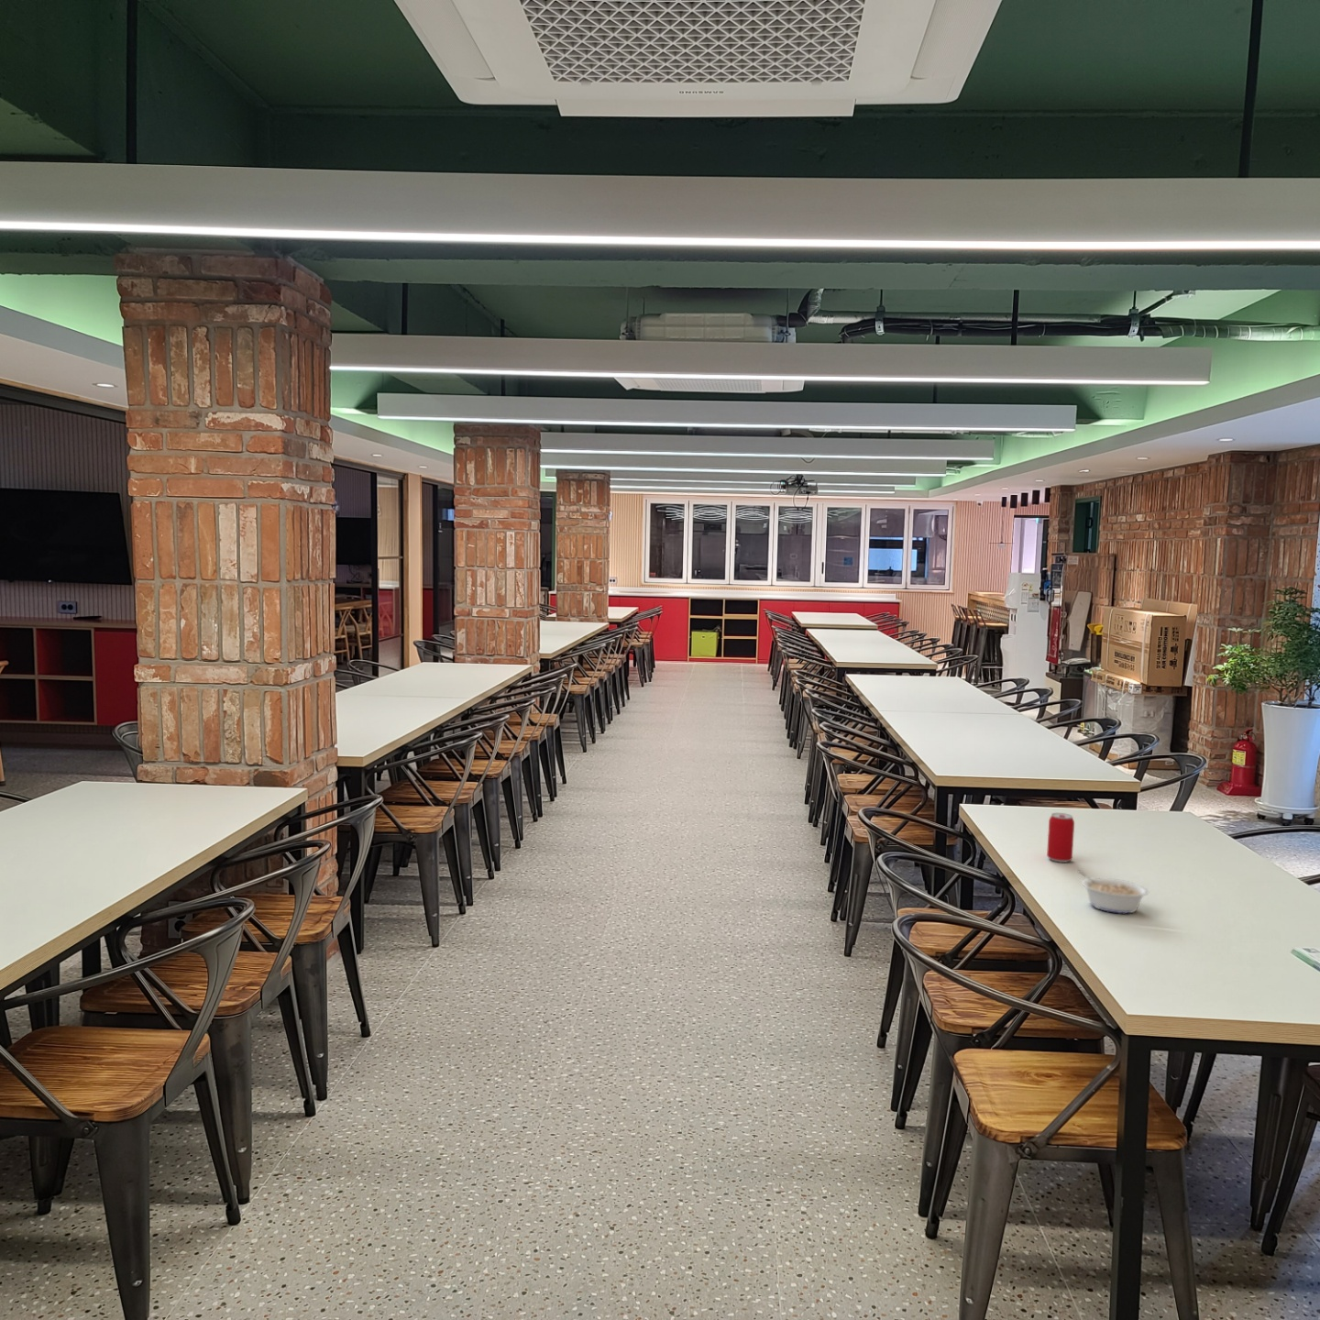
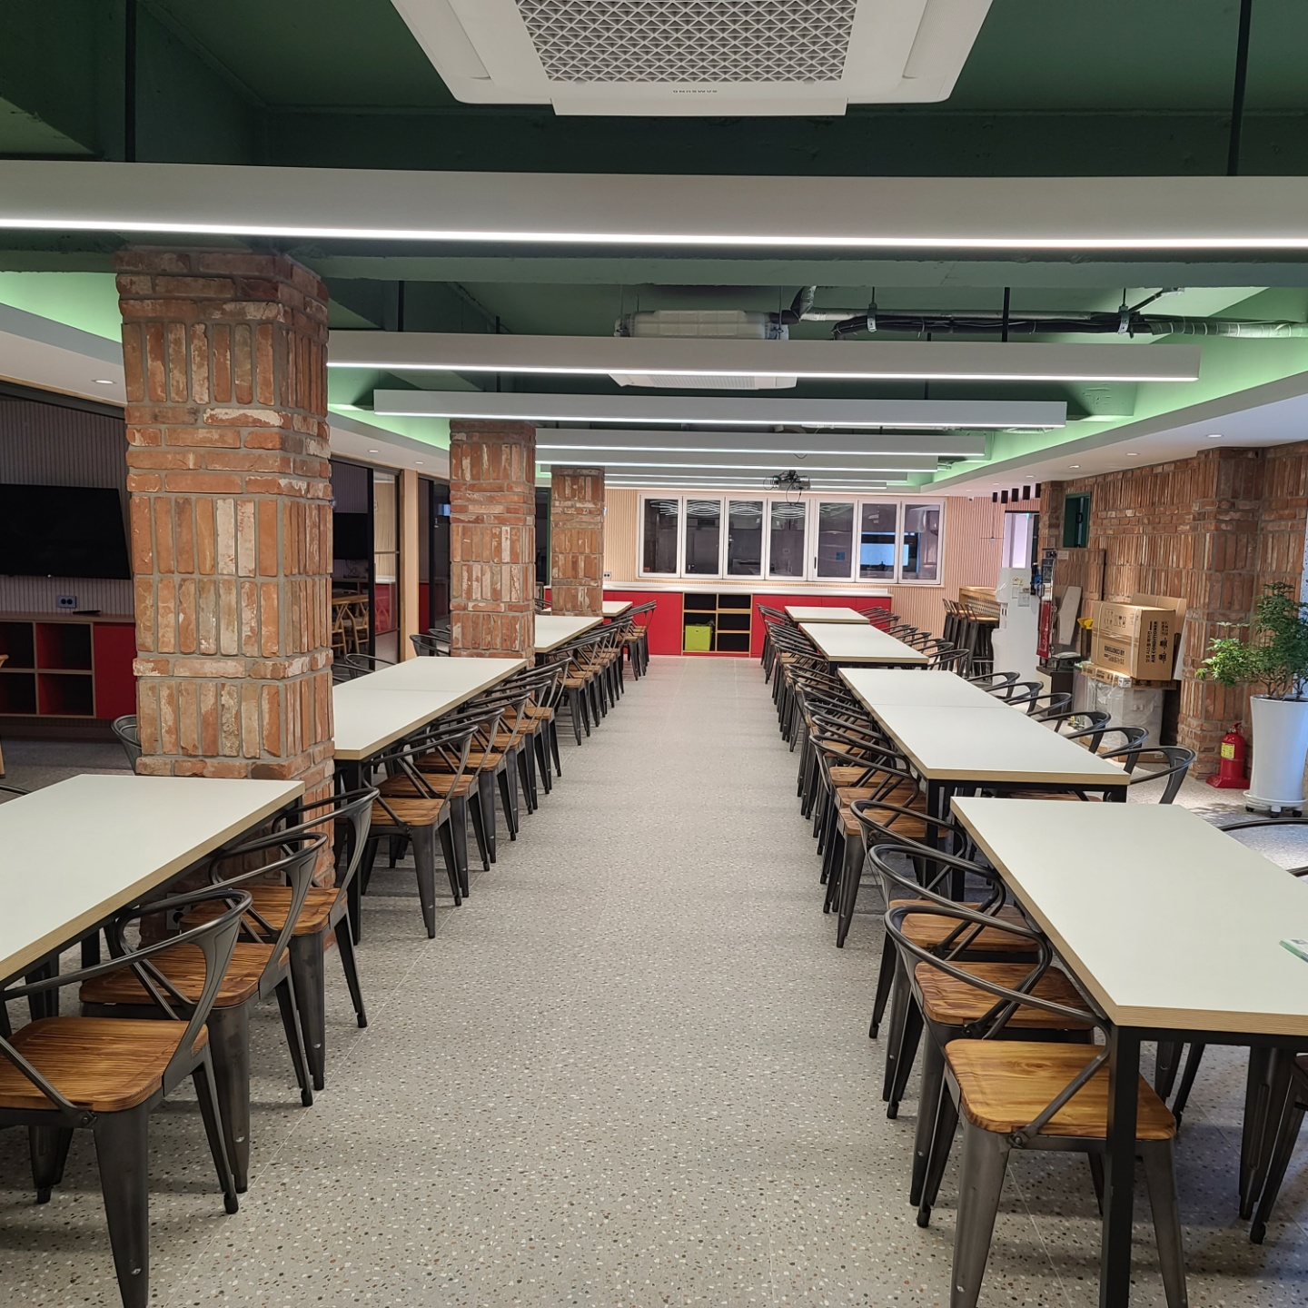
- beverage can [1046,812,1076,863]
- legume [1076,870,1150,914]
